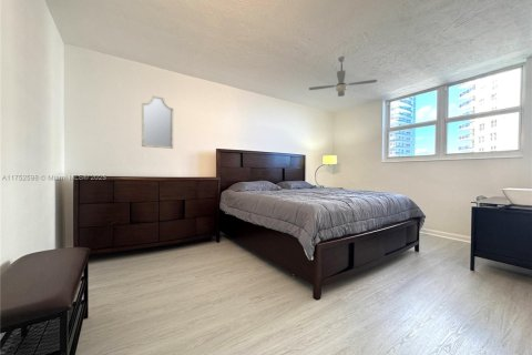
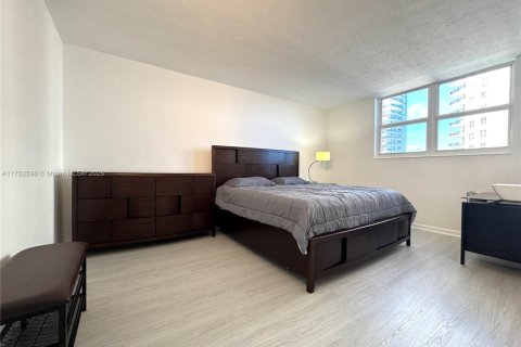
- home mirror [141,94,174,150]
- ceiling fan [308,55,378,98]
